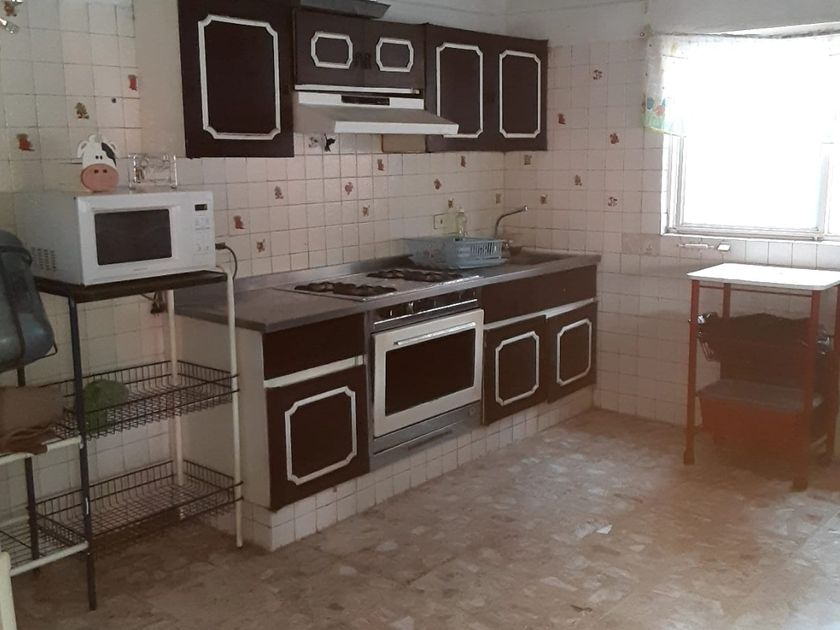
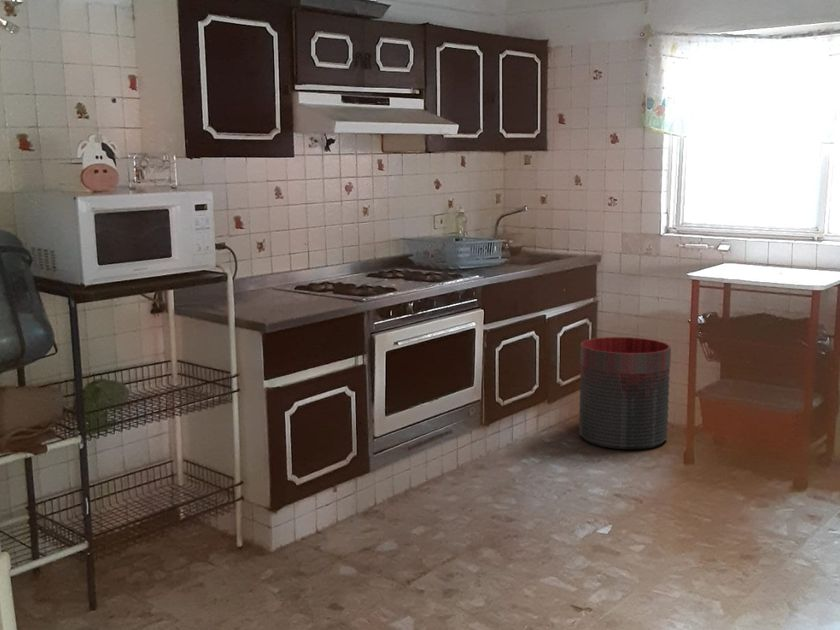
+ trash can [578,336,672,450]
